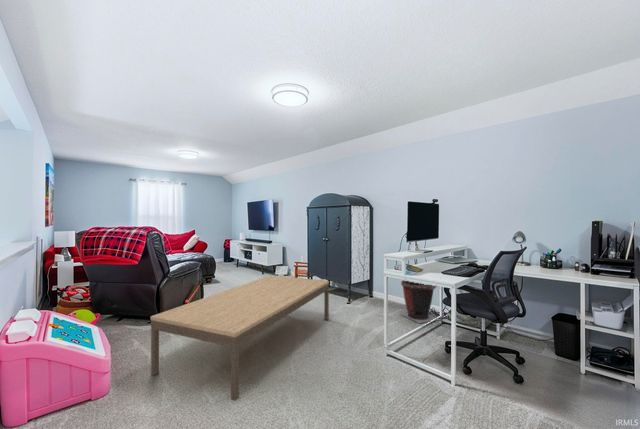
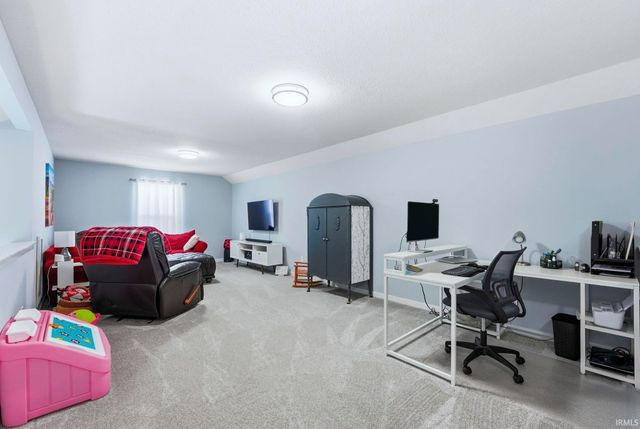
- waste bin [400,279,441,324]
- coffee table [150,274,330,402]
